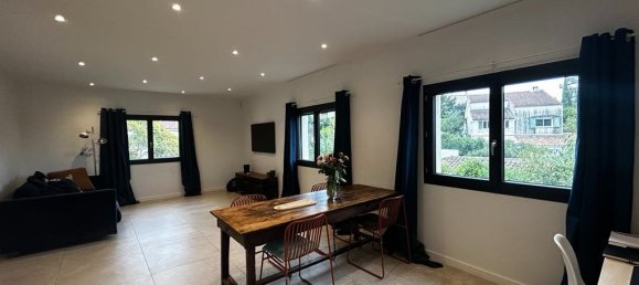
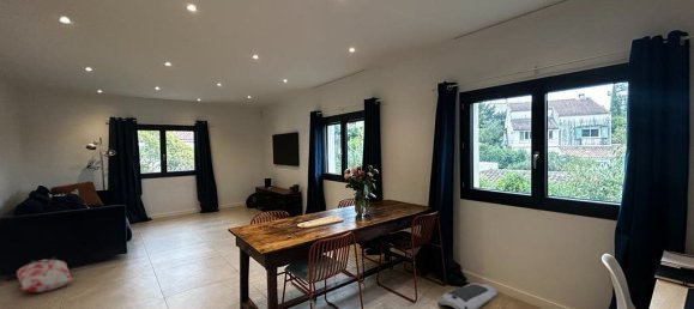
+ bag [16,256,74,293]
+ air purifier [439,281,499,309]
